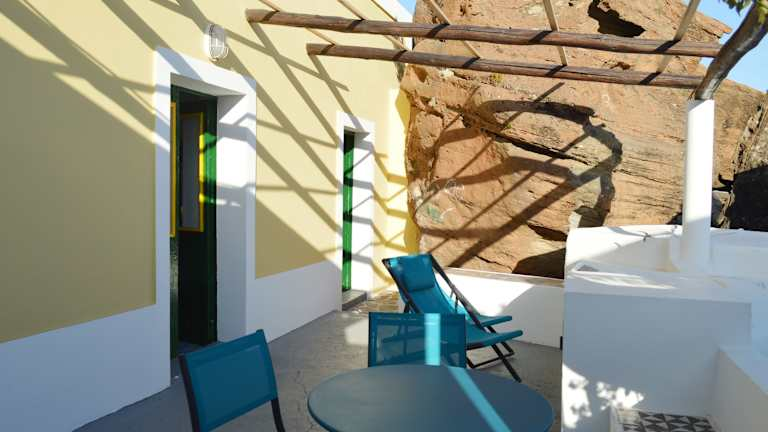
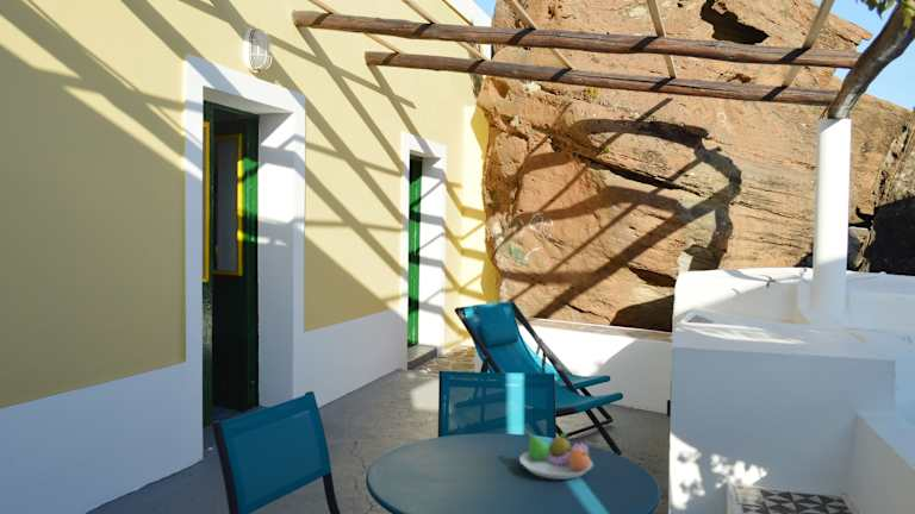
+ fruit bowl [518,431,595,481]
